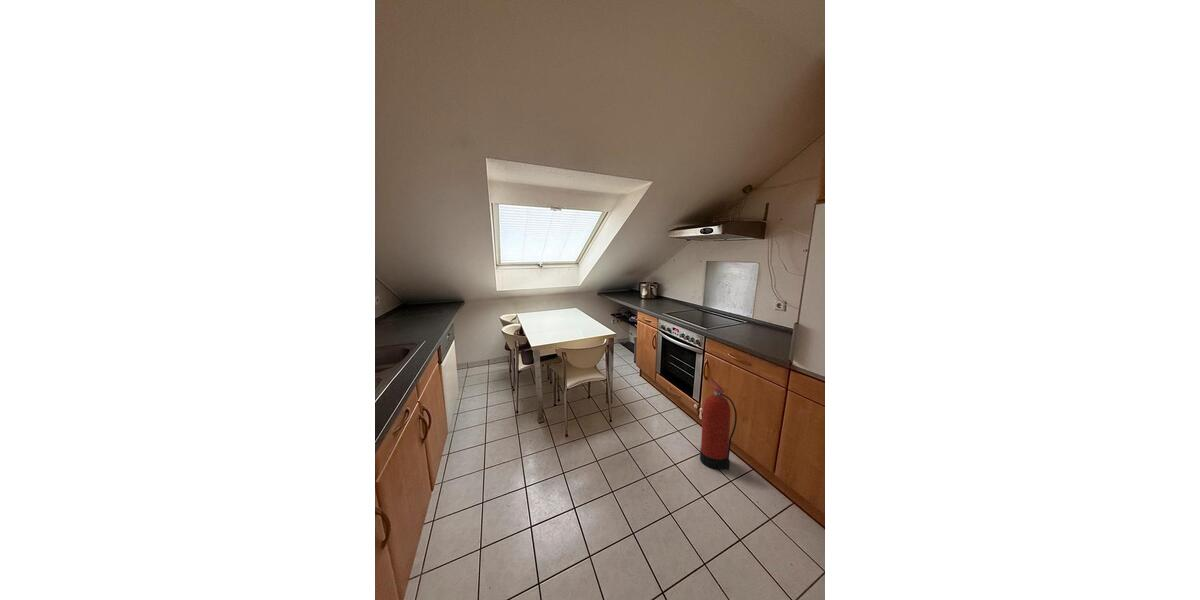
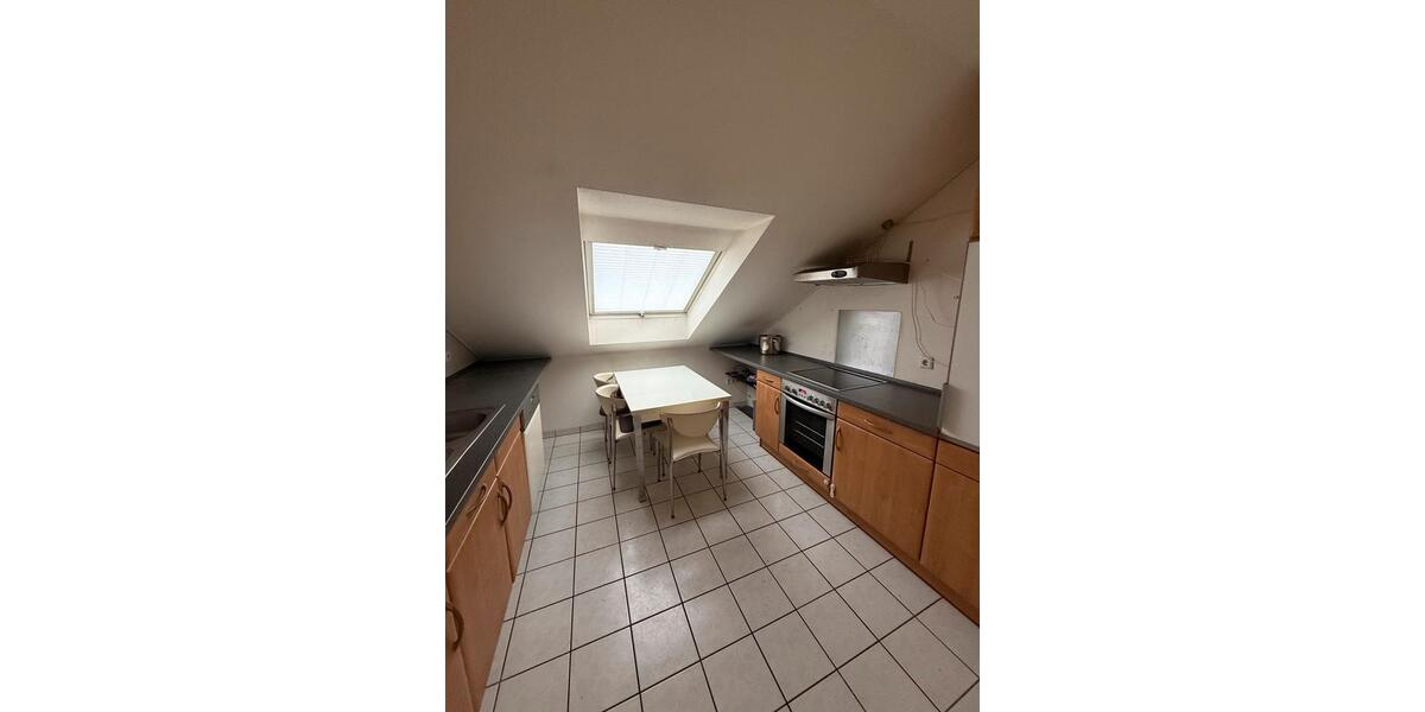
- fire extinguisher [699,377,738,471]
